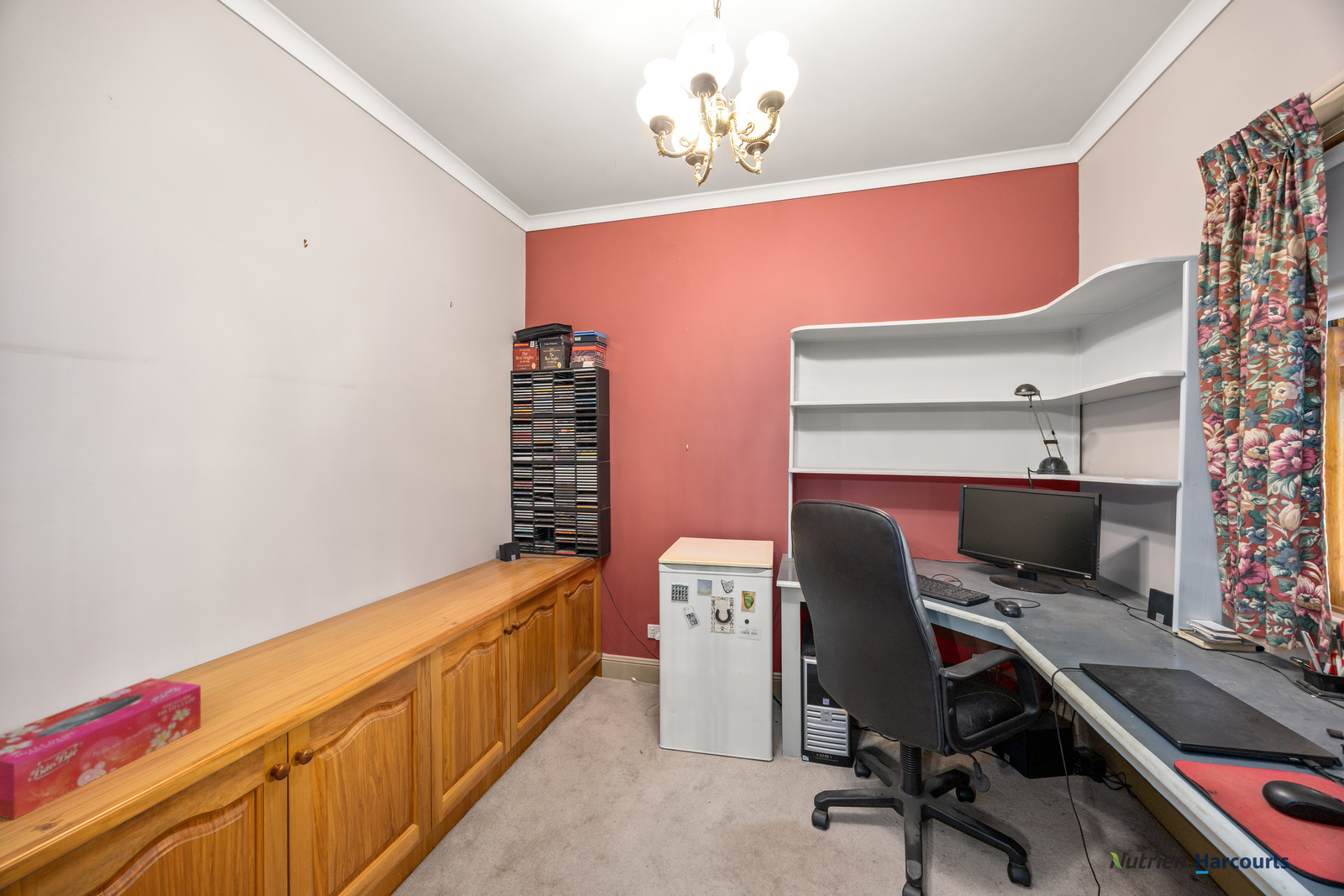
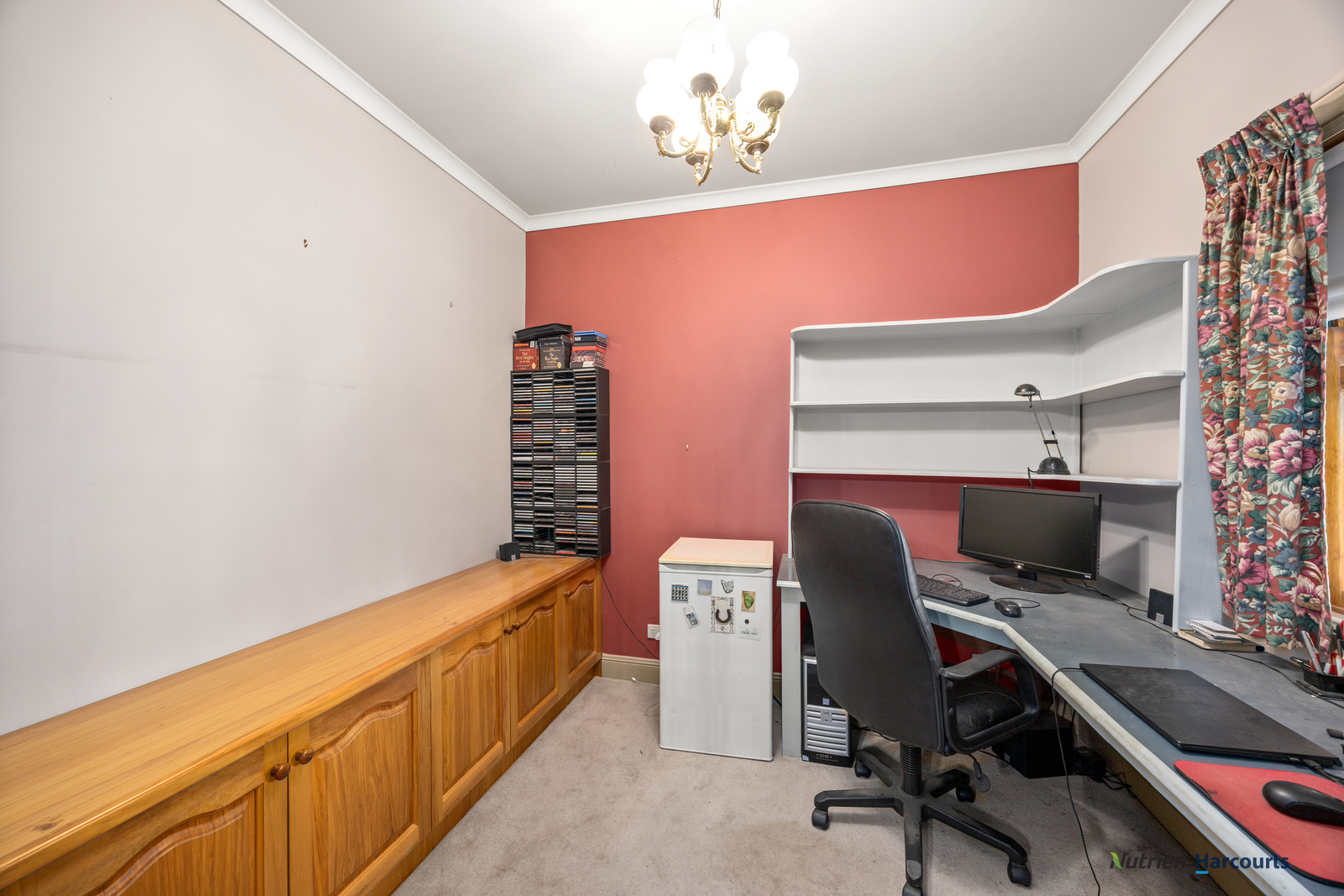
- tissue box [0,677,202,820]
